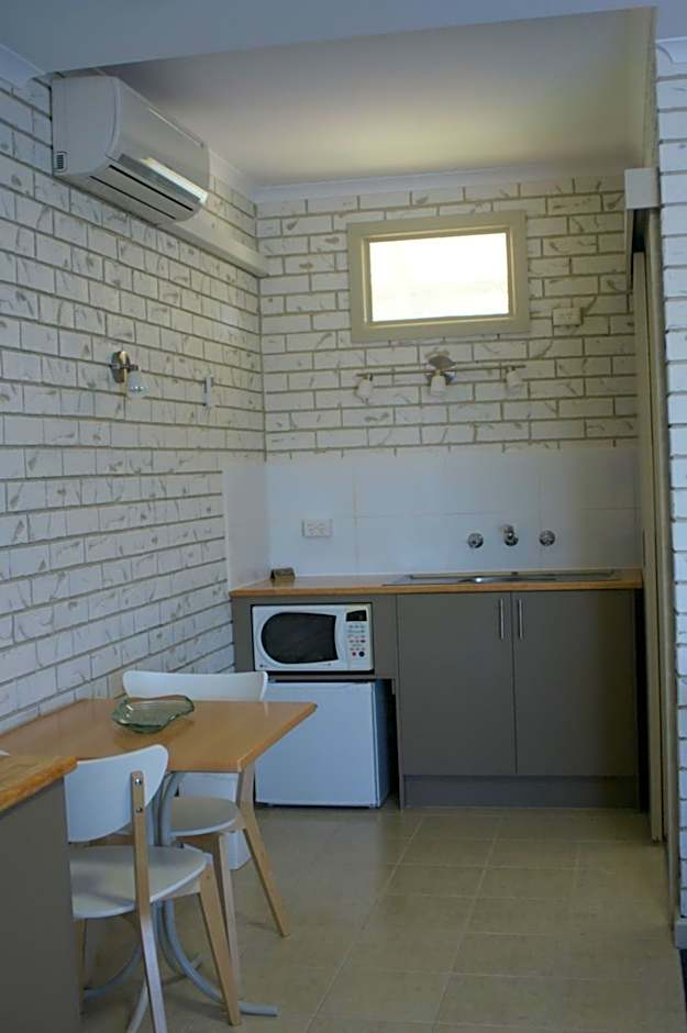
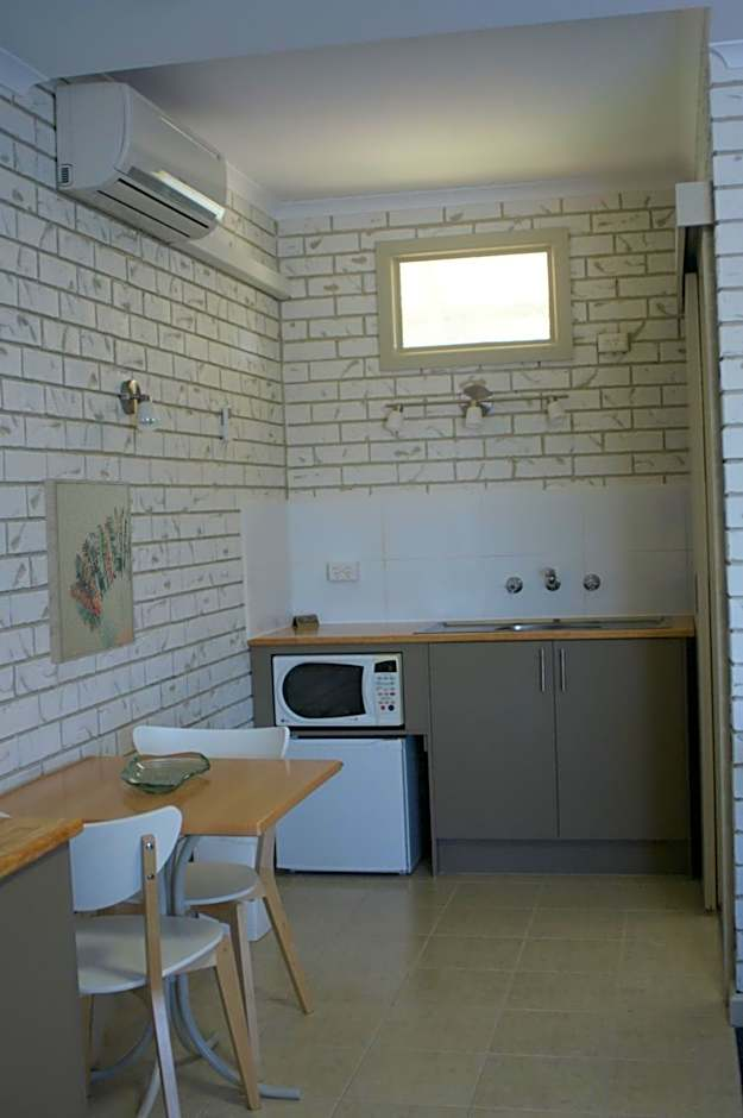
+ wall art [43,477,137,665]
